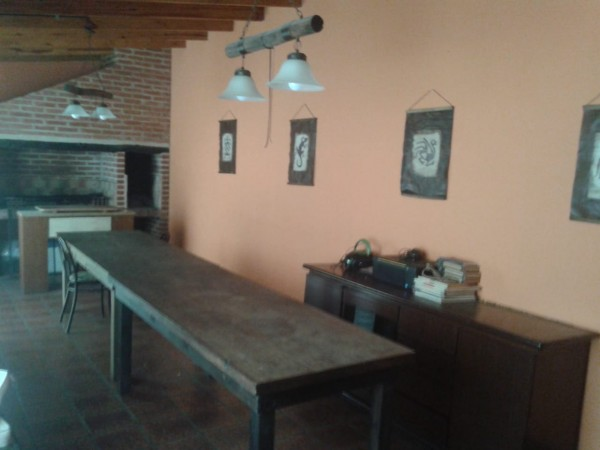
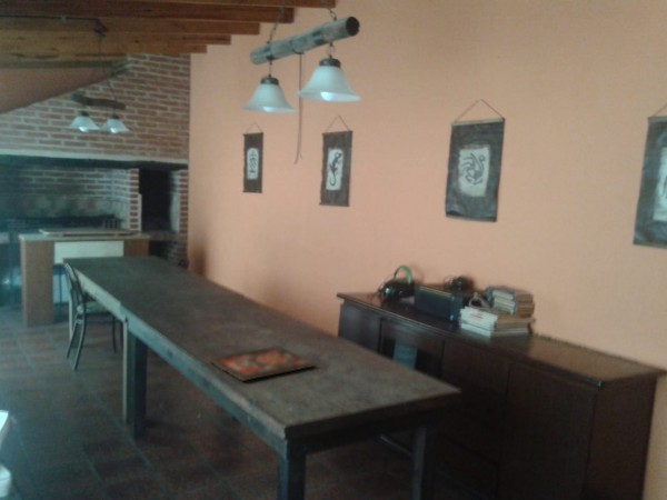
+ board game [206,344,317,382]
